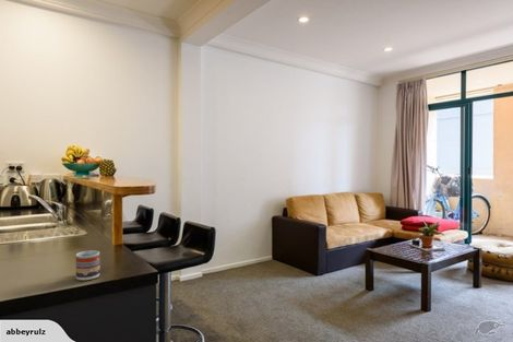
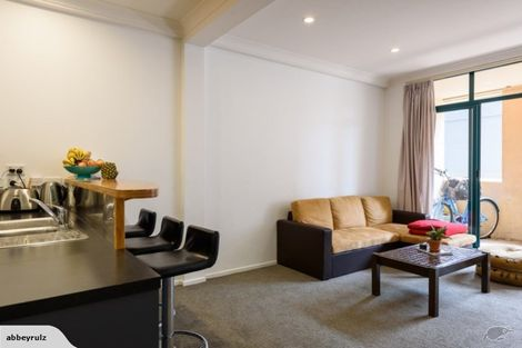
- cup [74,249,100,282]
